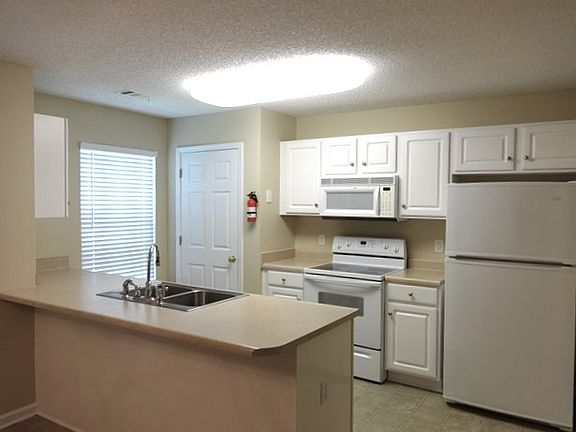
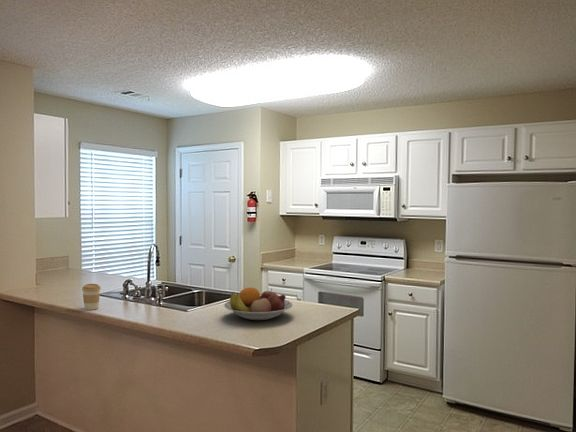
+ coffee cup [81,283,102,311]
+ fruit bowl [223,286,293,321]
